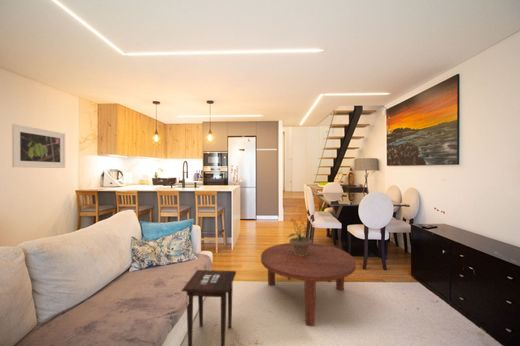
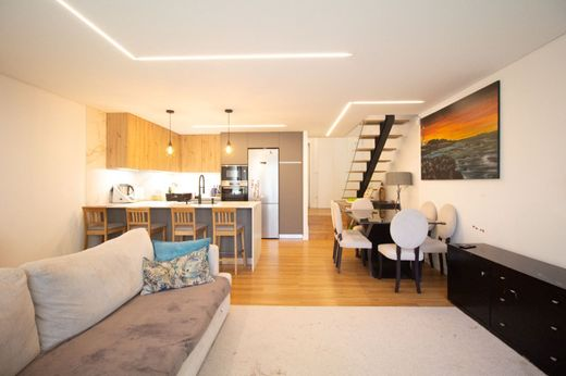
- coffee table [260,242,357,327]
- potted plant [287,218,315,256]
- side table [180,269,237,346]
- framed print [11,123,66,169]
